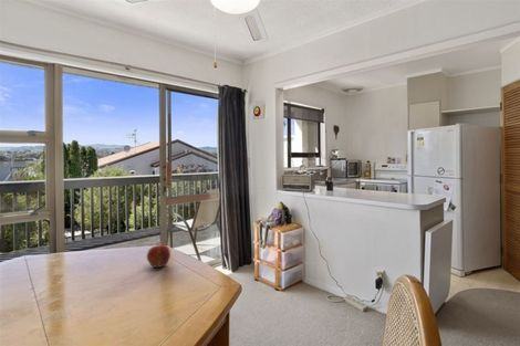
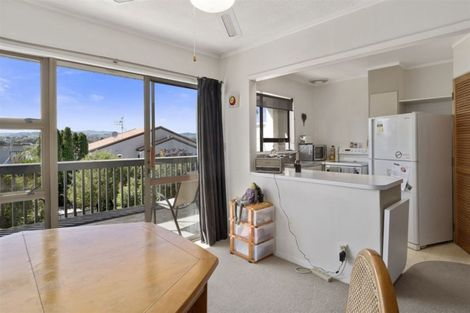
- apple [146,242,171,269]
